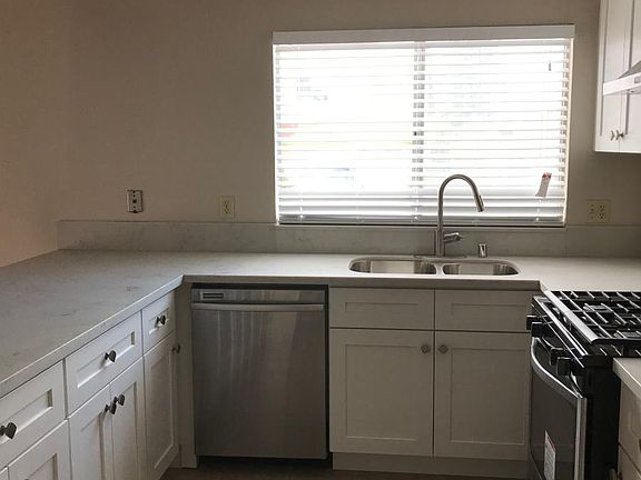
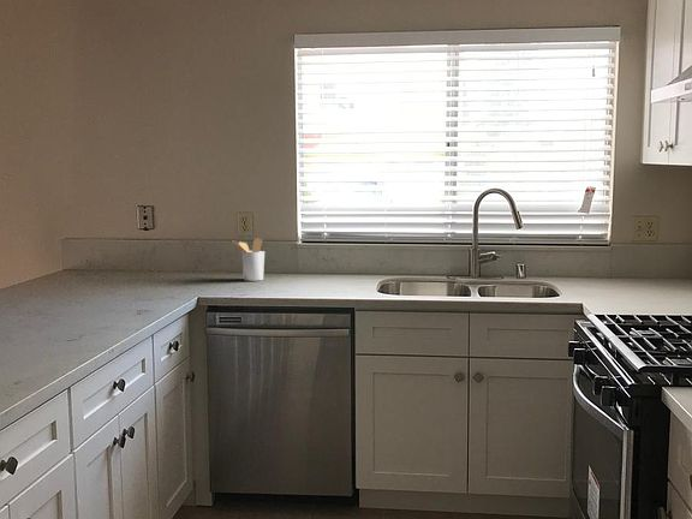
+ utensil holder [231,237,266,282]
